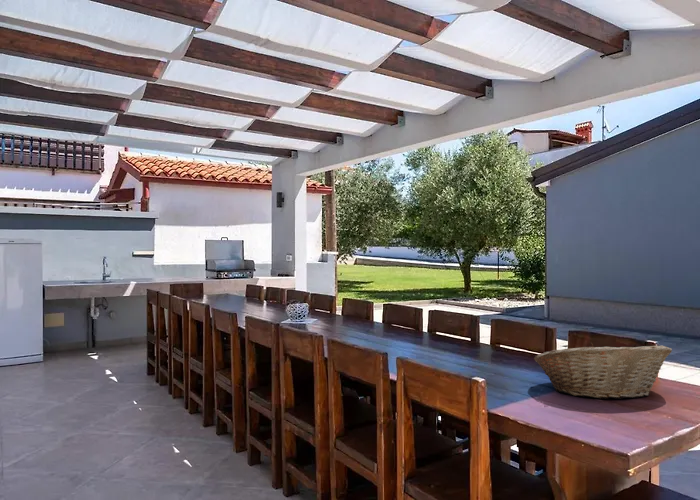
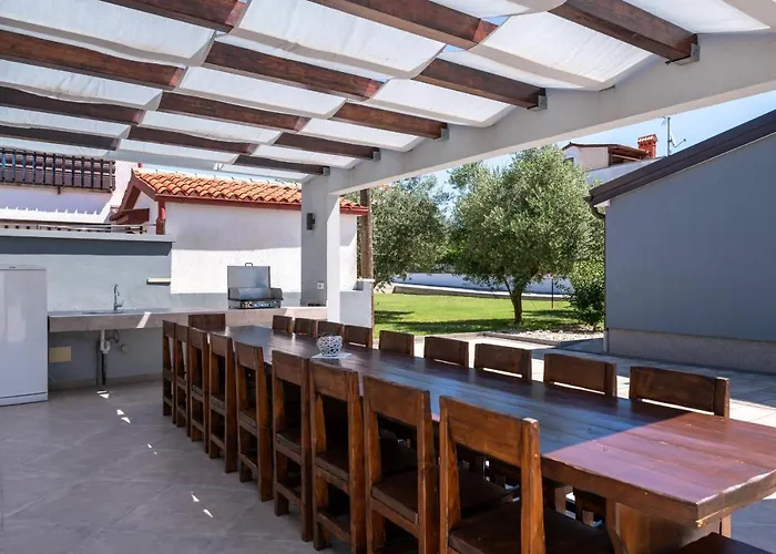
- fruit basket [533,342,673,400]
